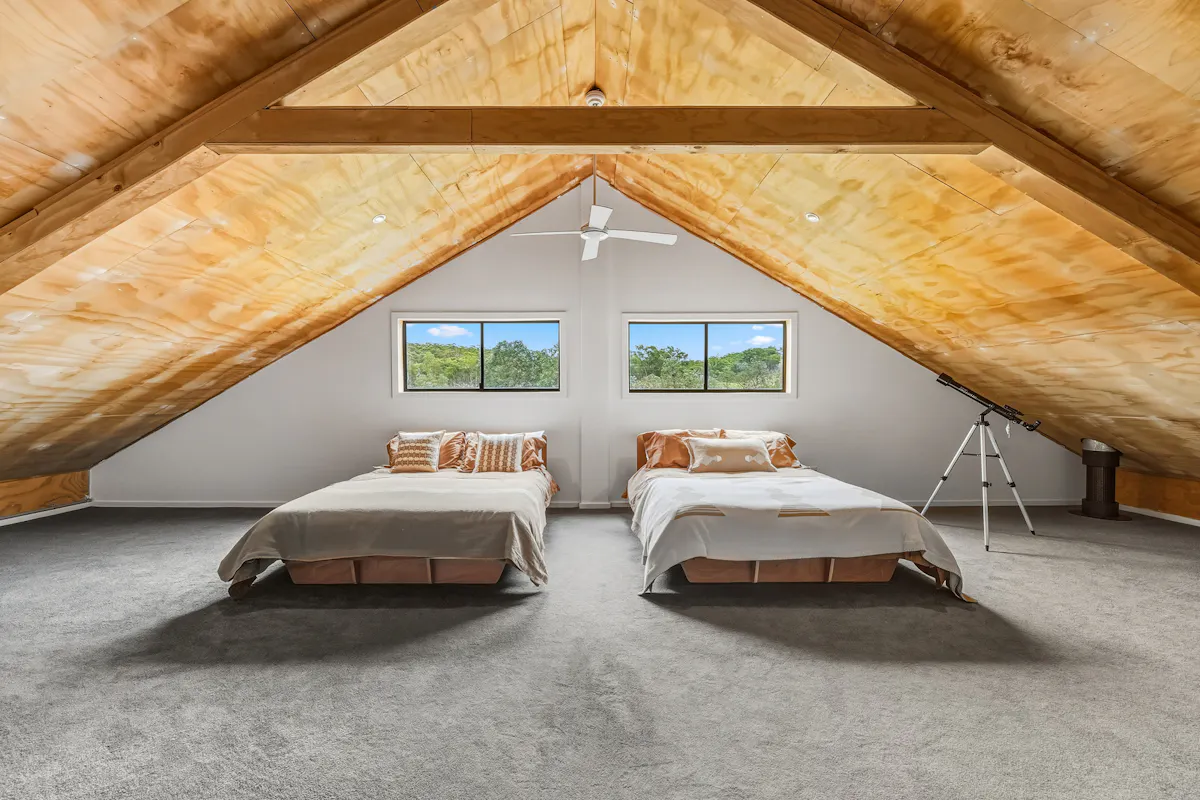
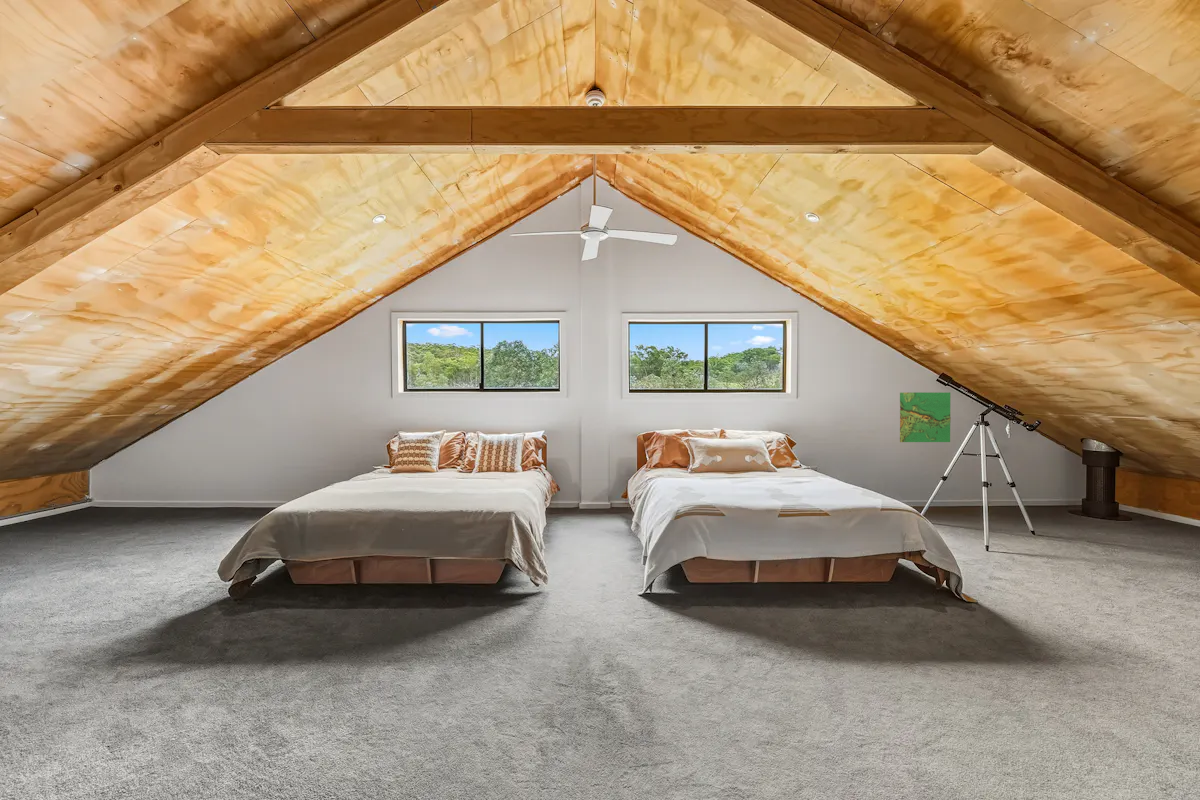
+ topographical map [899,391,952,443]
